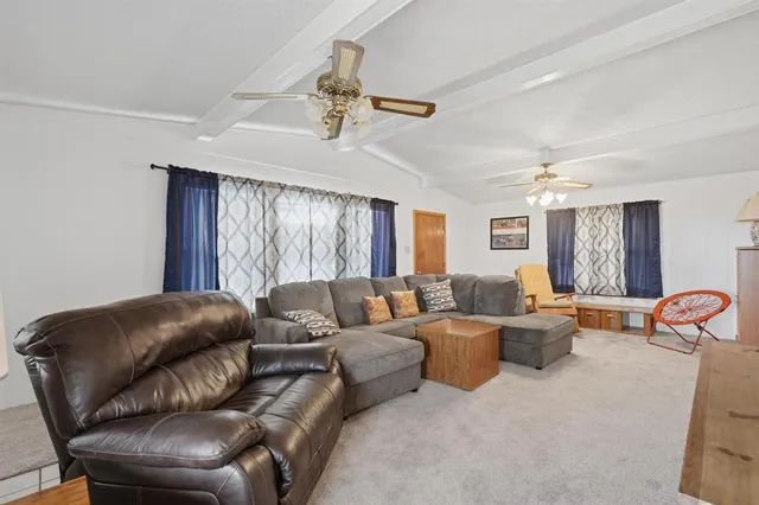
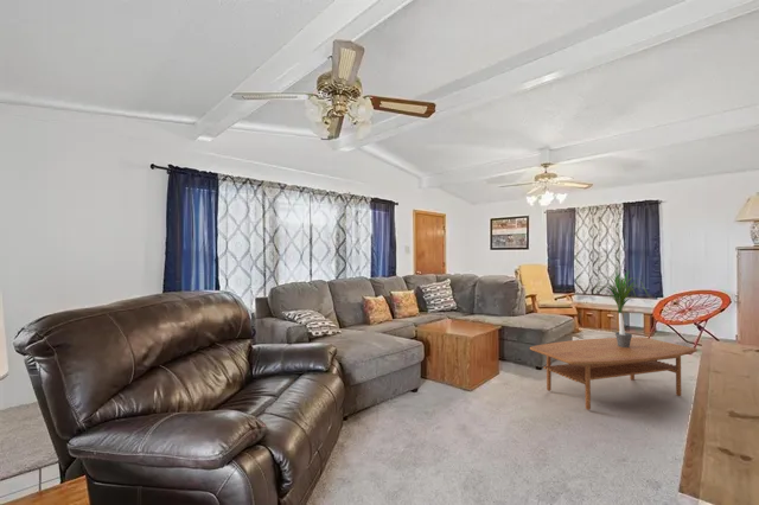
+ coffee table [529,335,699,411]
+ potted plant [594,267,651,347]
